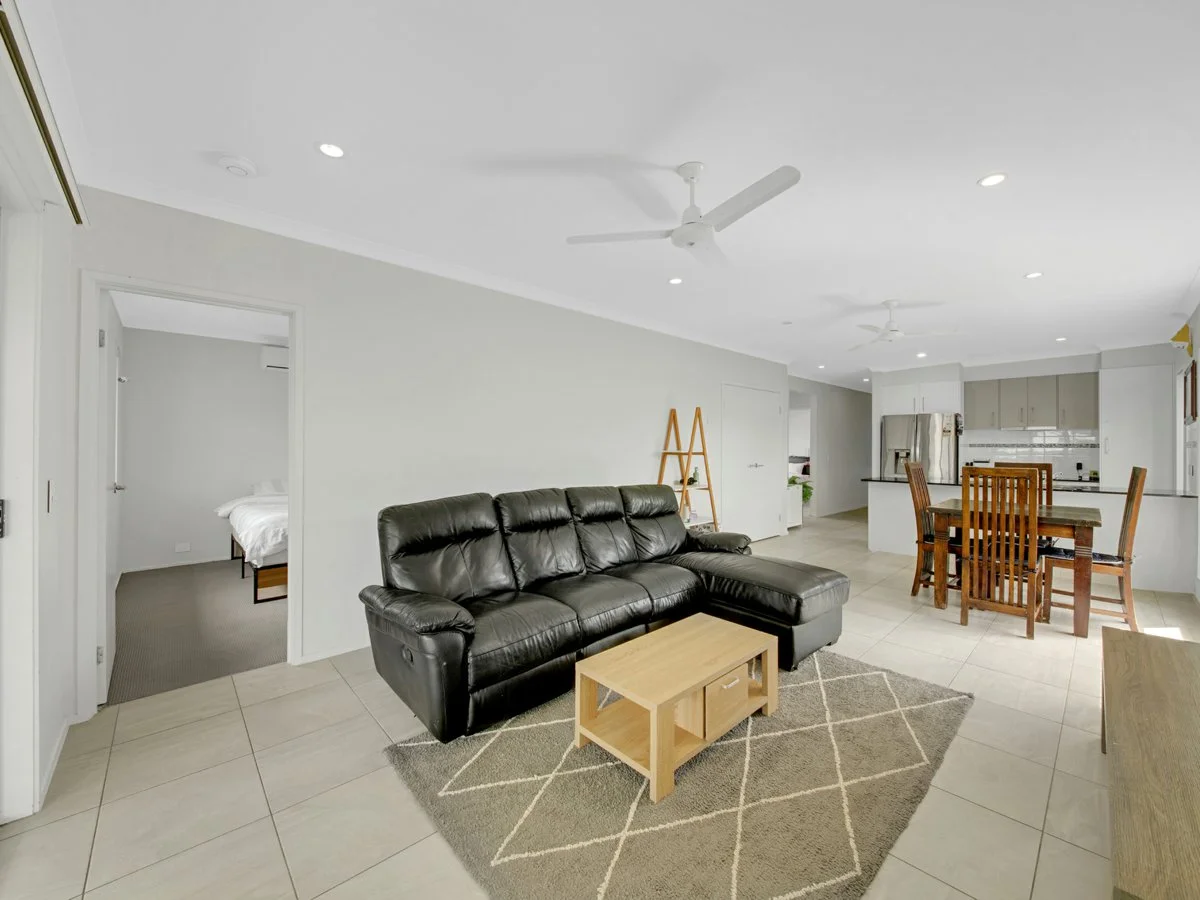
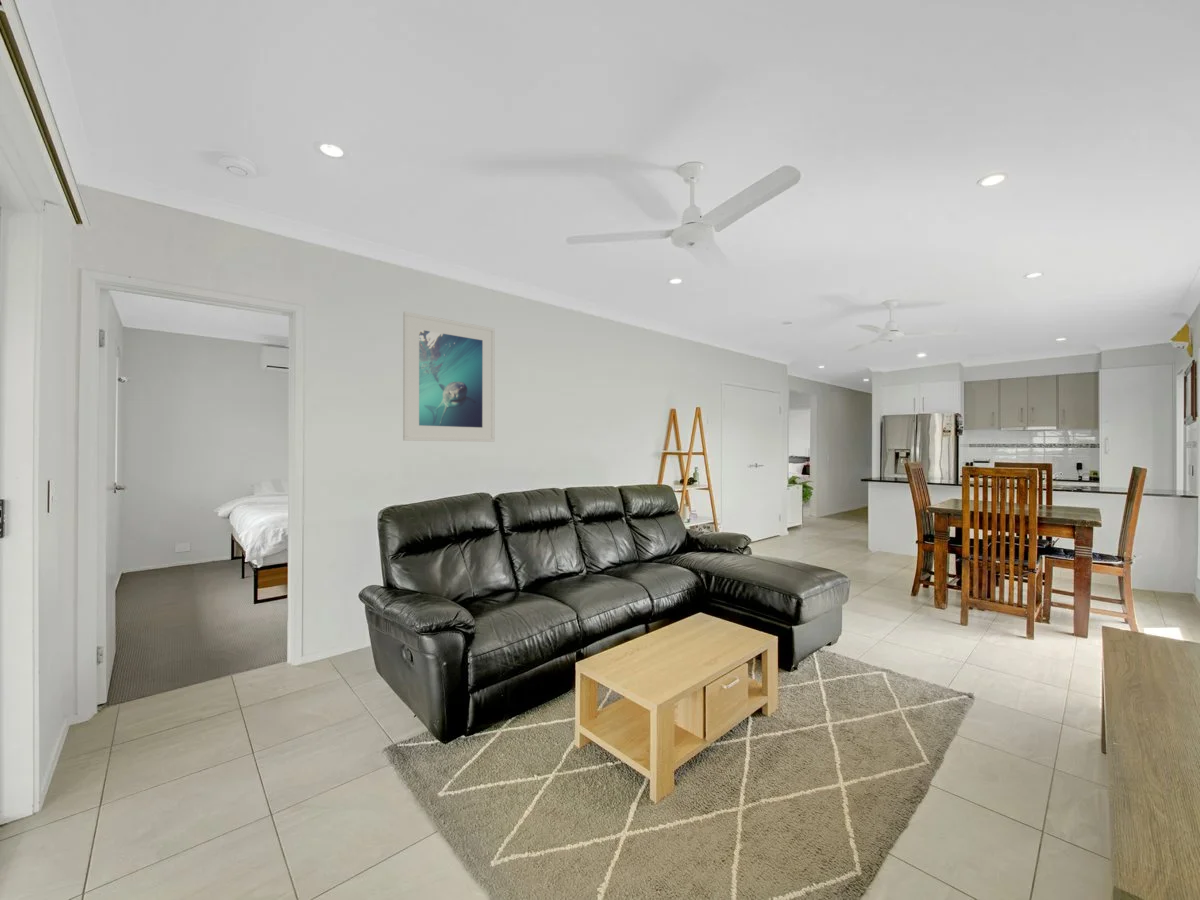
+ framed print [402,311,496,443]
